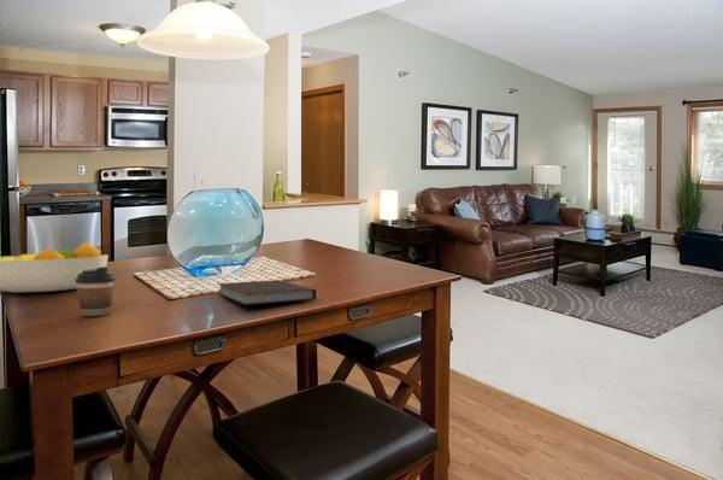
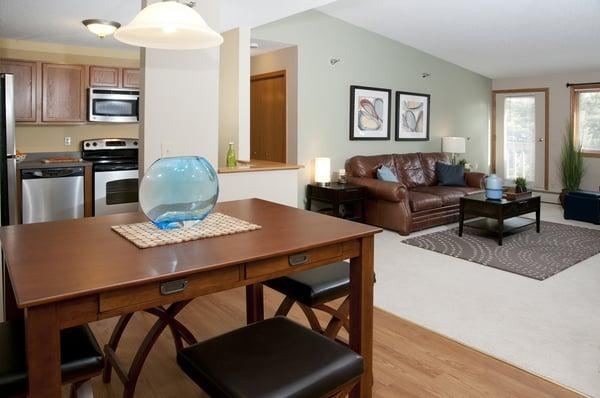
- notebook [216,279,317,306]
- fruit bowl [0,241,110,293]
- coffee cup [75,265,116,317]
